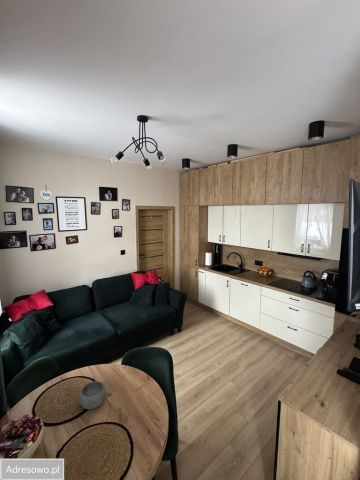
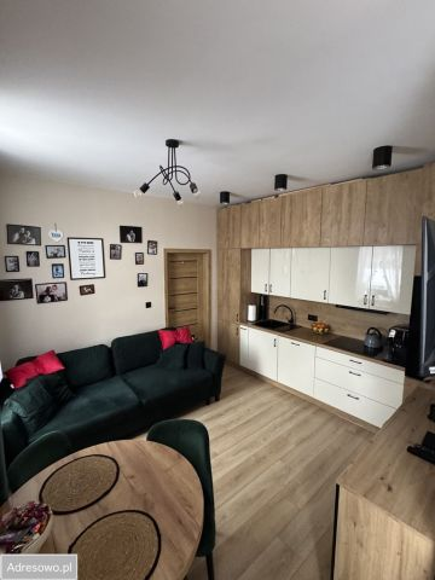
- bowl [78,380,107,410]
